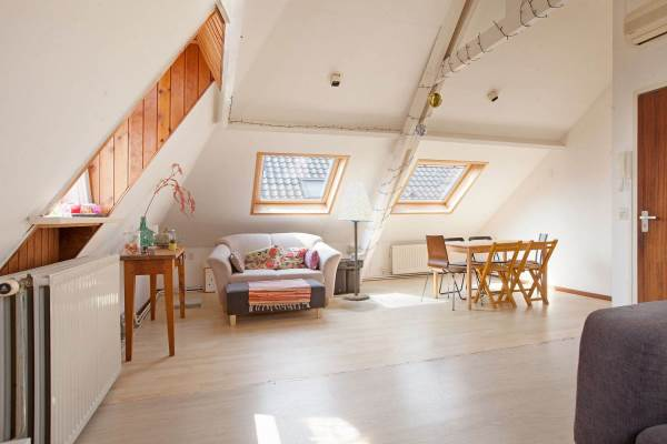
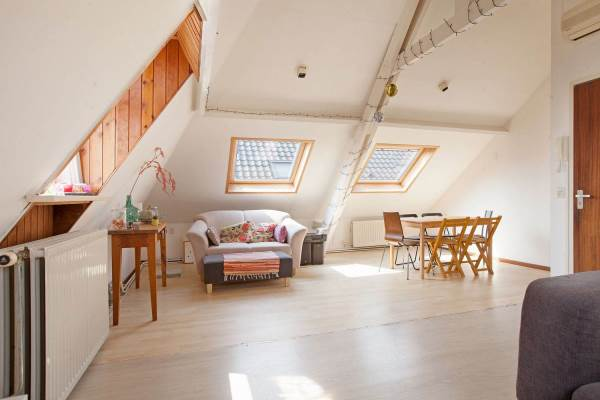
- floor lamp [337,181,375,301]
